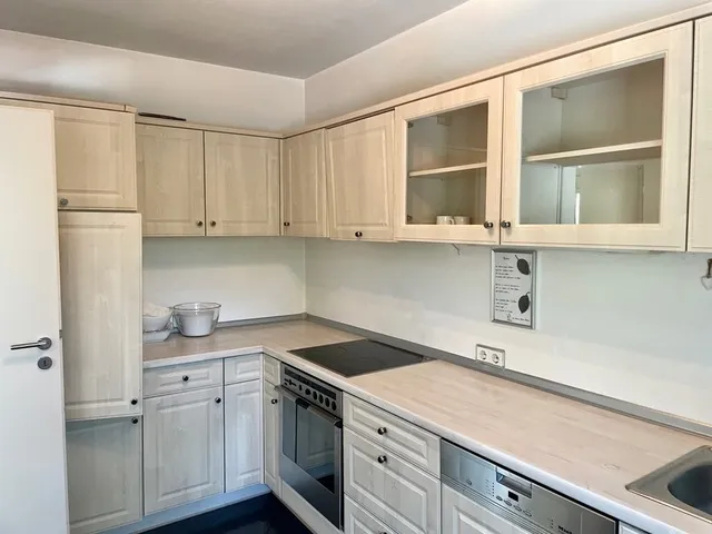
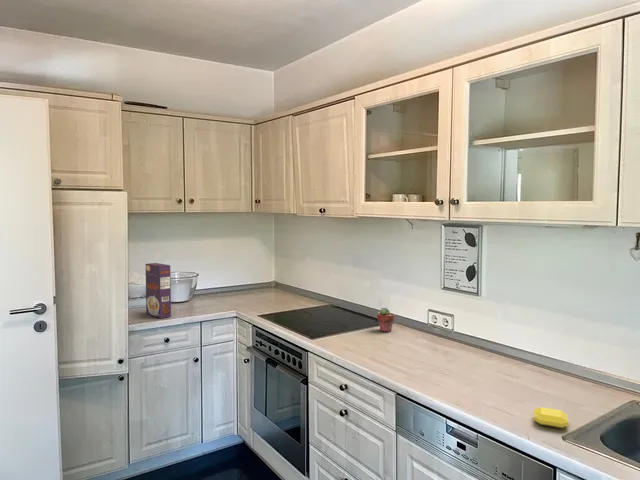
+ soap bar [533,406,569,429]
+ cereal box [145,262,172,319]
+ potted succulent [376,307,396,333]
